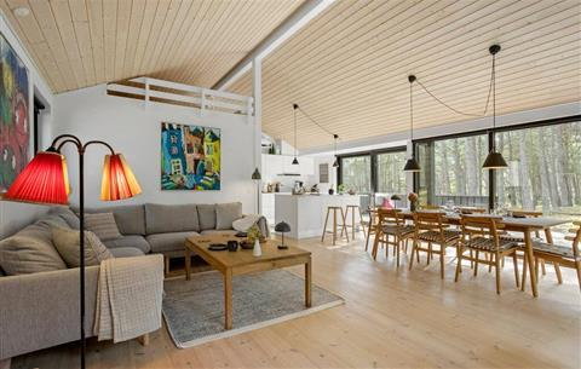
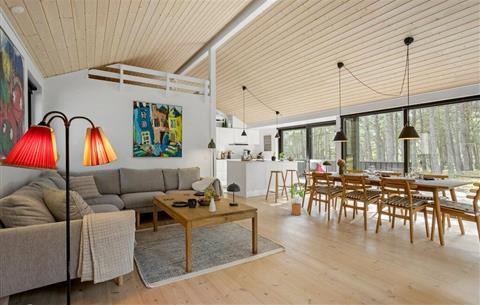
+ house plant [287,182,307,216]
